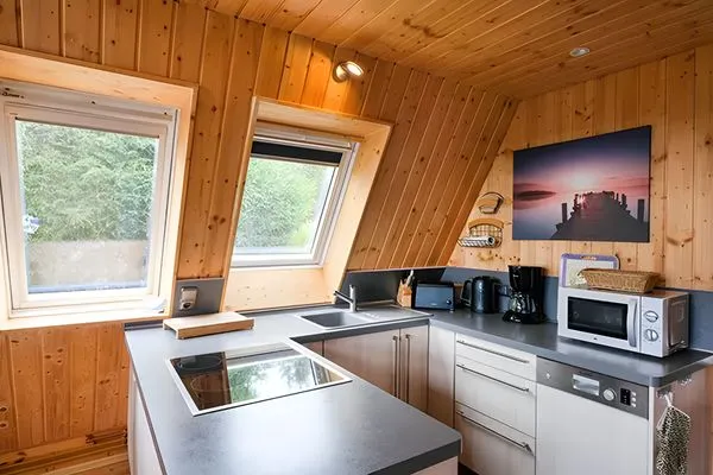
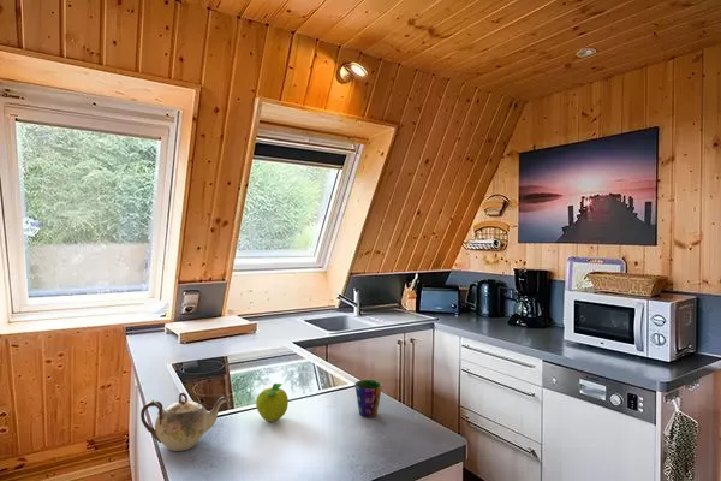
+ fruit [255,382,290,423]
+ cup [353,379,383,418]
+ teapot [139,391,231,452]
